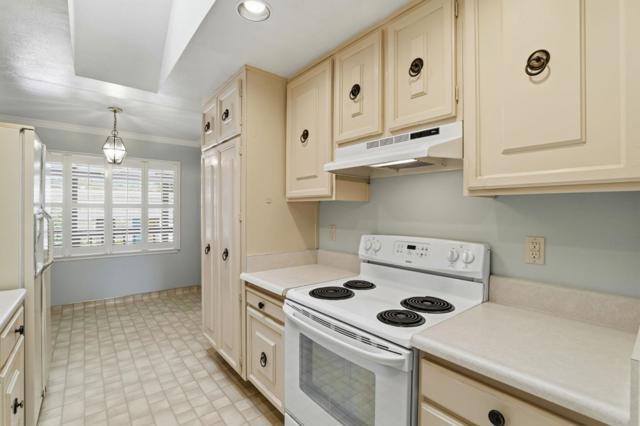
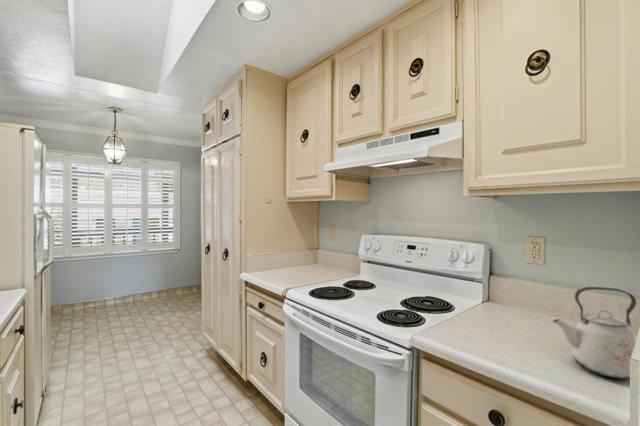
+ kettle [551,286,637,380]
